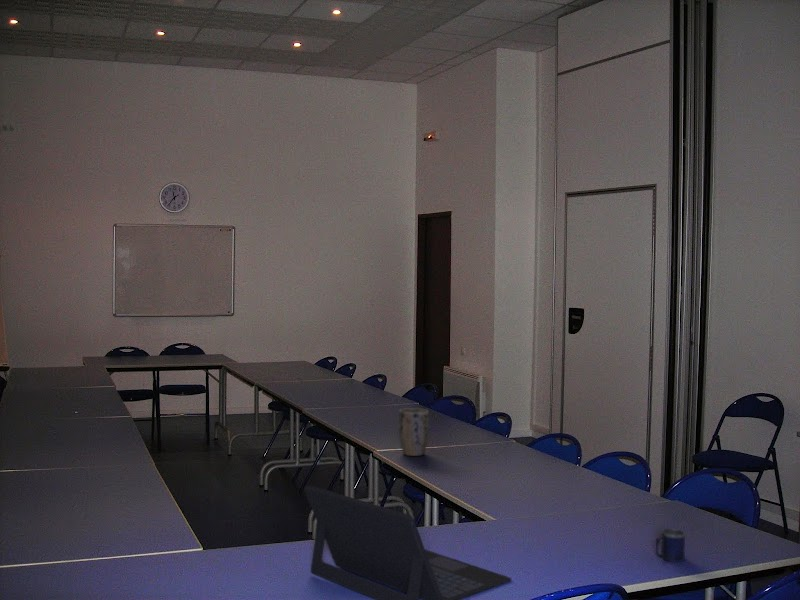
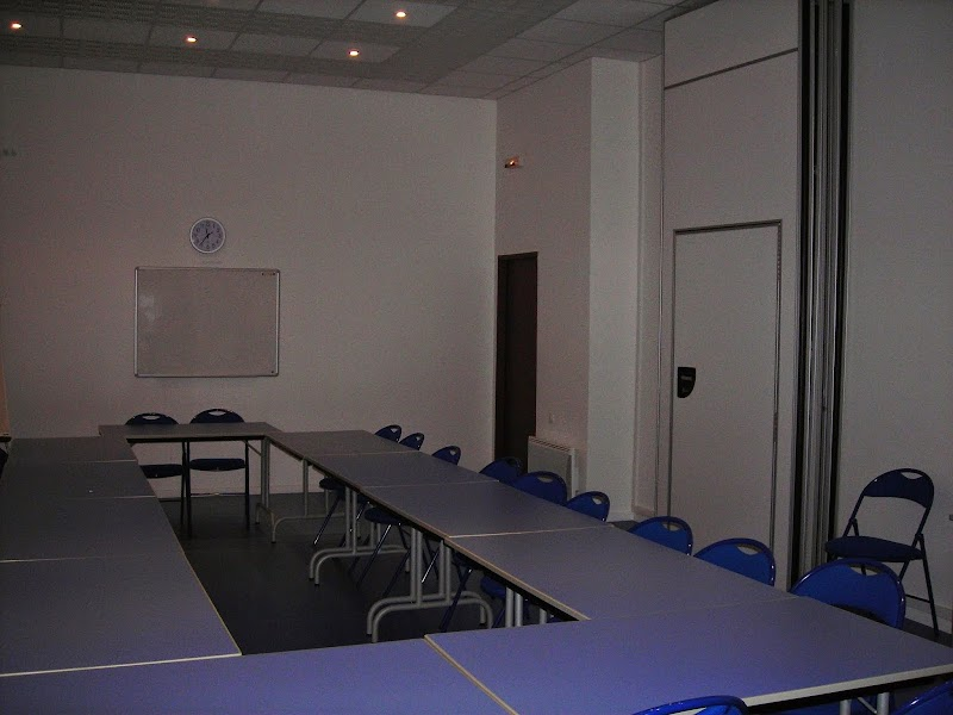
- plant pot [398,407,430,457]
- mug [655,528,687,563]
- laptop [303,484,512,600]
